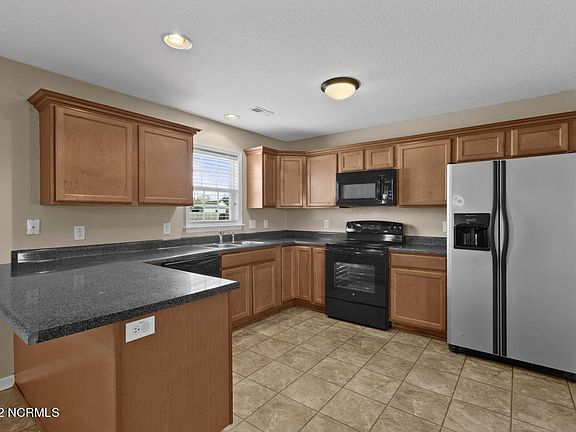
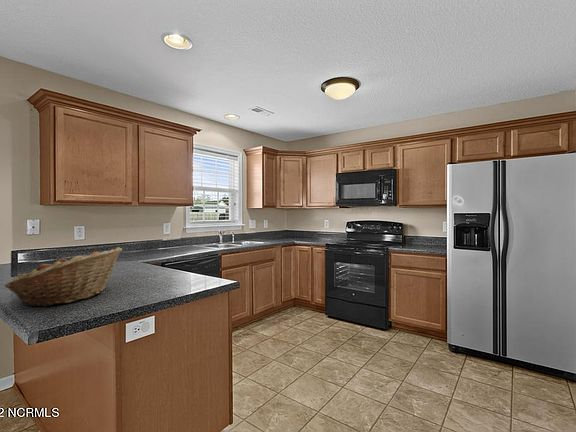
+ fruit basket [4,246,123,308]
